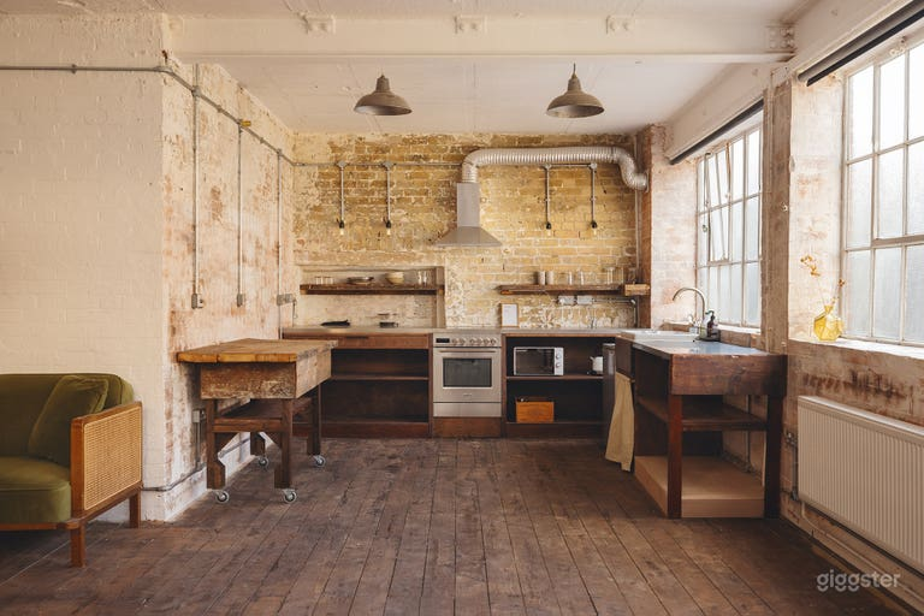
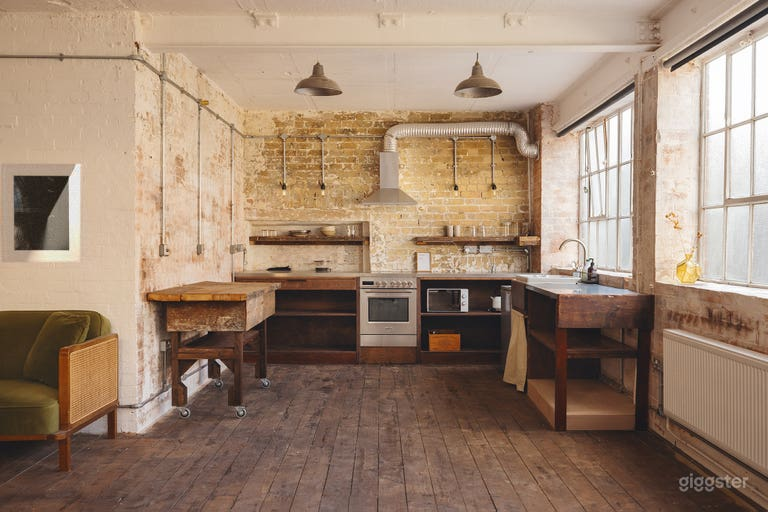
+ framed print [0,162,84,263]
